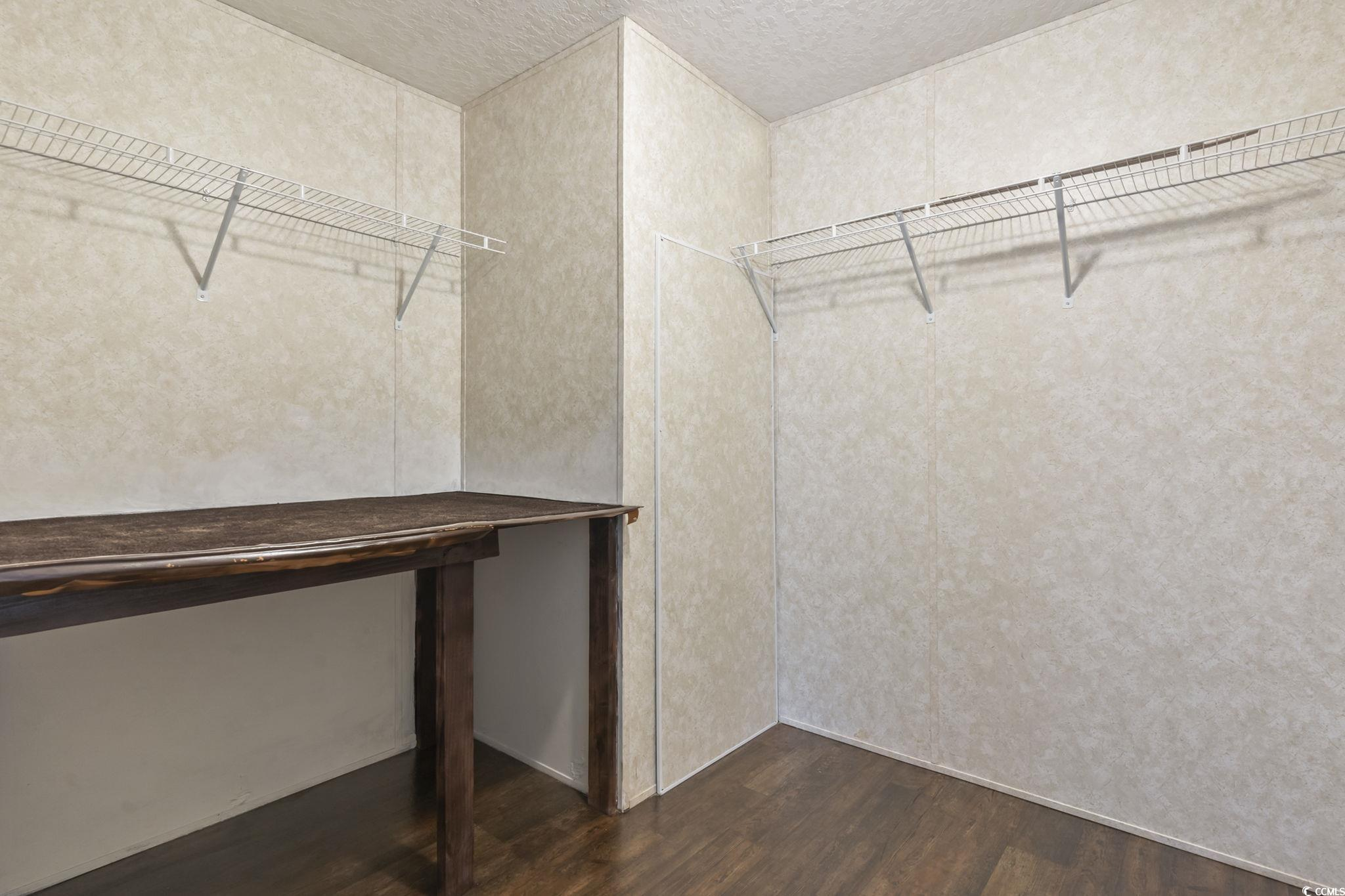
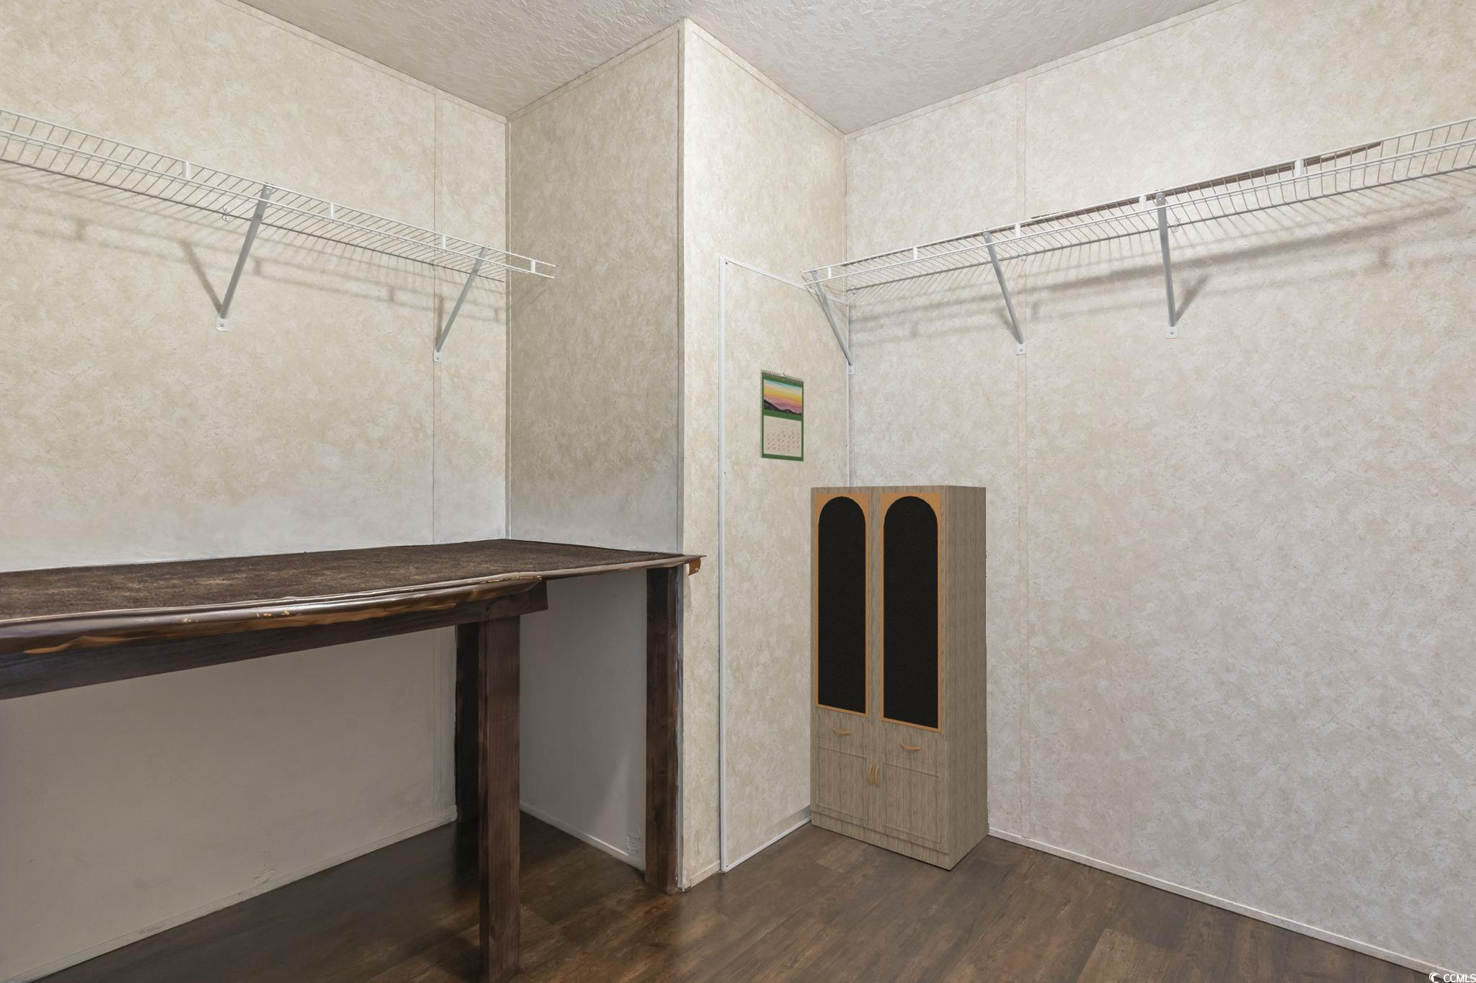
+ calendar [759,369,804,462]
+ cabinet [810,485,990,871]
